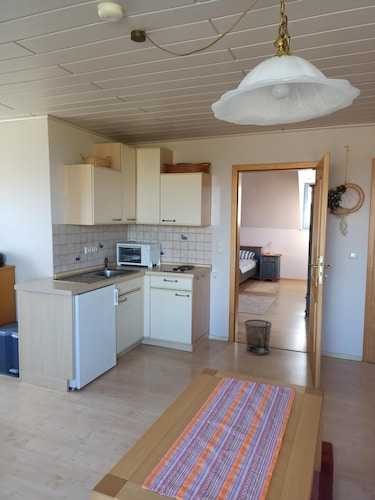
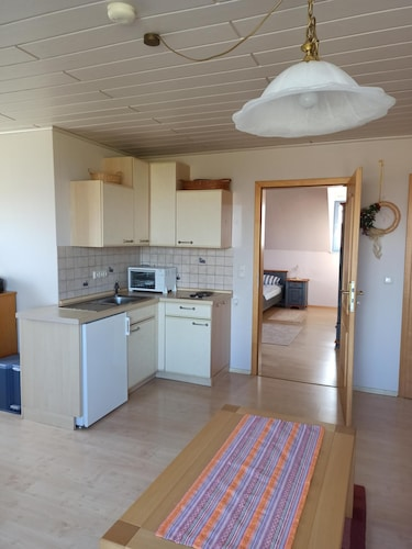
- waste bin [243,319,273,356]
